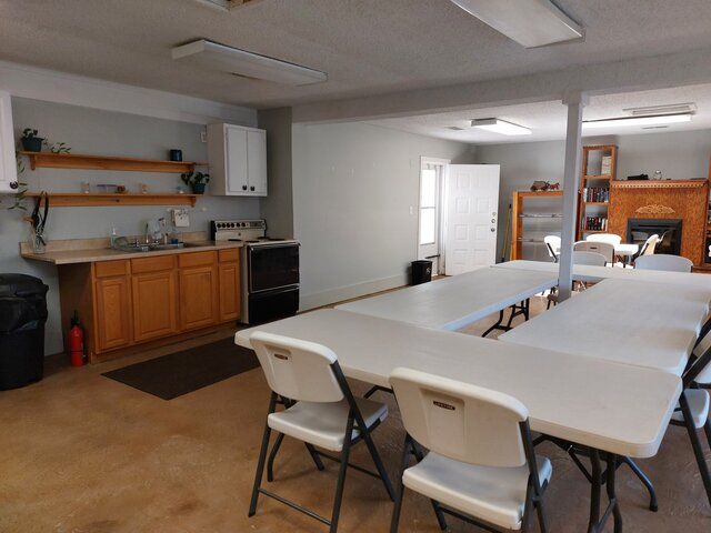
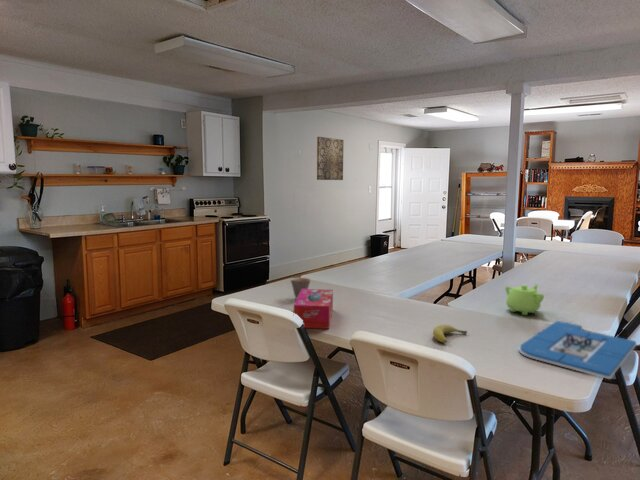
+ wall art [316,136,345,181]
+ board game [518,320,638,380]
+ teapot [504,283,545,316]
+ fruit [432,324,468,344]
+ cup [290,277,311,300]
+ tissue box [293,288,334,330]
